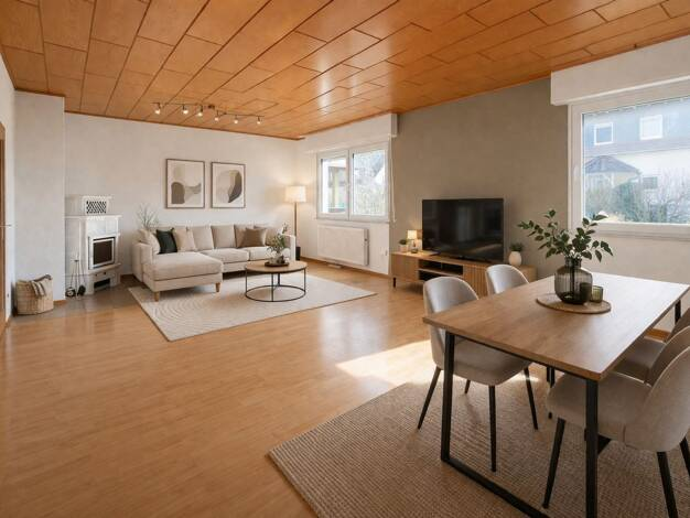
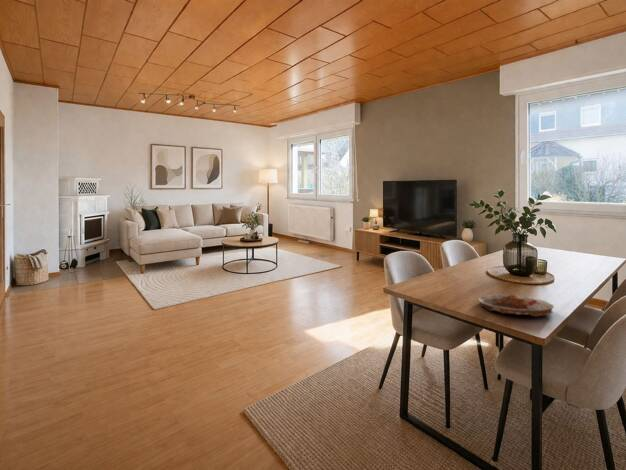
+ plate [477,294,555,317]
